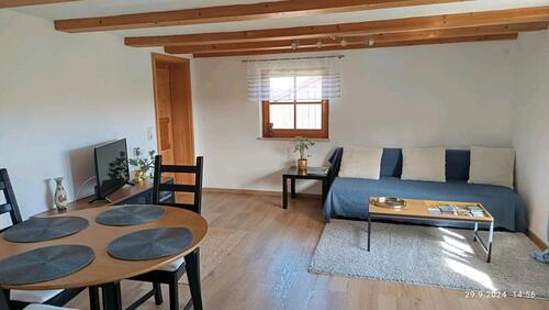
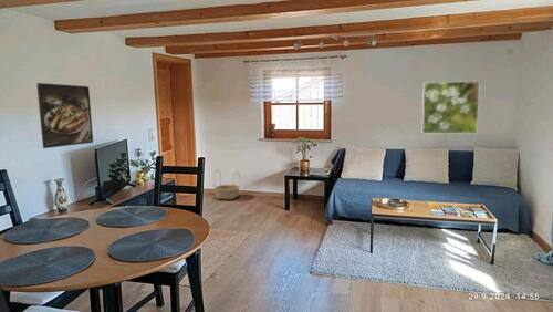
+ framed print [421,80,481,134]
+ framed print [35,82,94,149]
+ basket [212,169,241,200]
